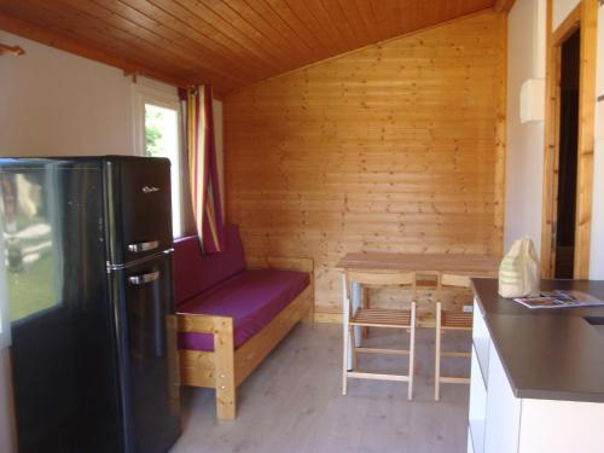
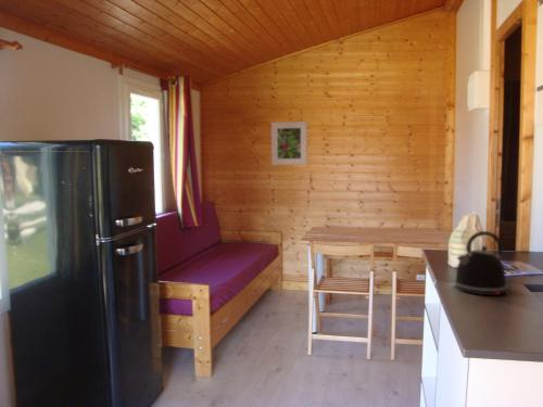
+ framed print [270,120,308,166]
+ kettle [453,230,508,296]
